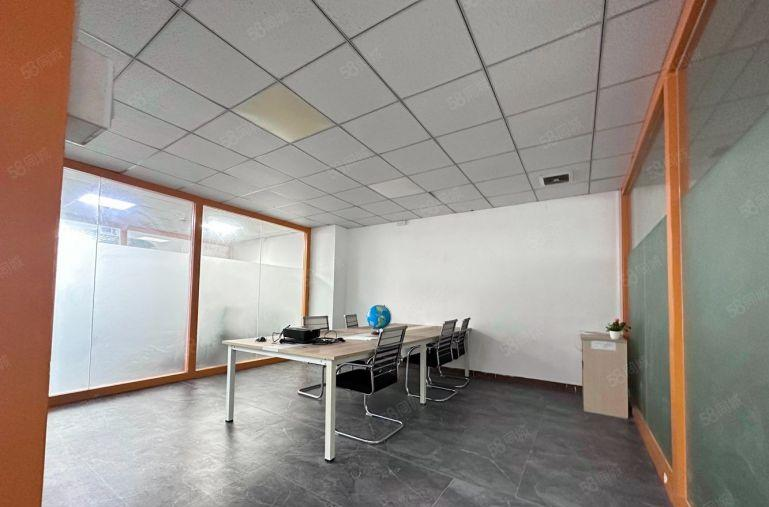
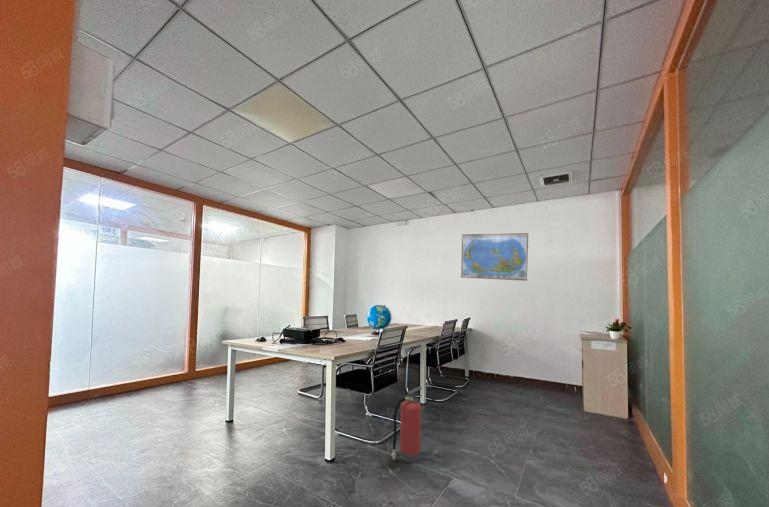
+ world map [460,232,529,282]
+ fire extinguisher [391,386,424,463]
